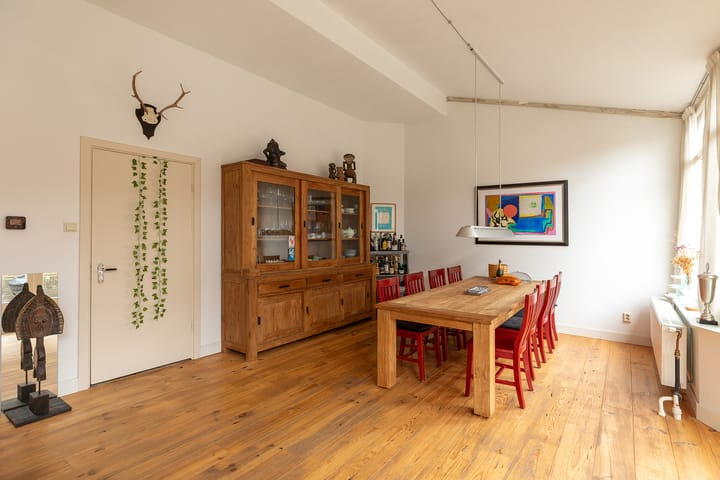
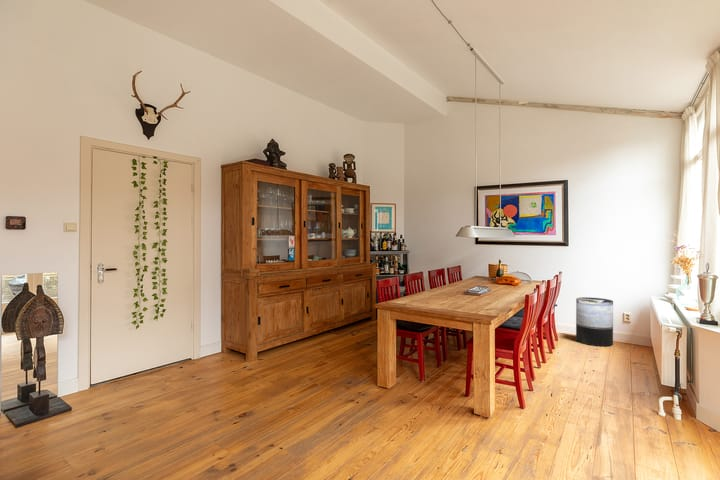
+ trash can [575,296,614,347]
